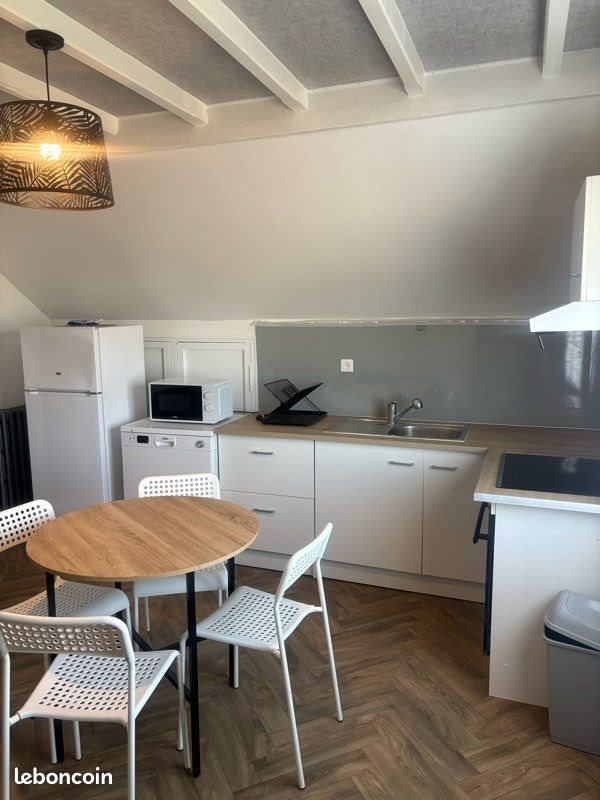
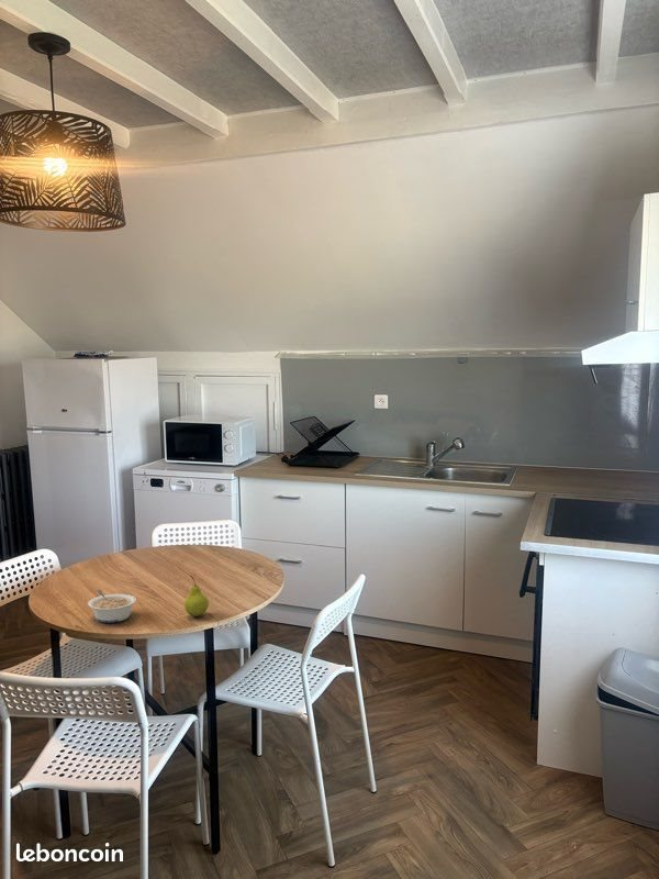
+ legume [87,589,137,623]
+ fruit [183,575,210,617]
